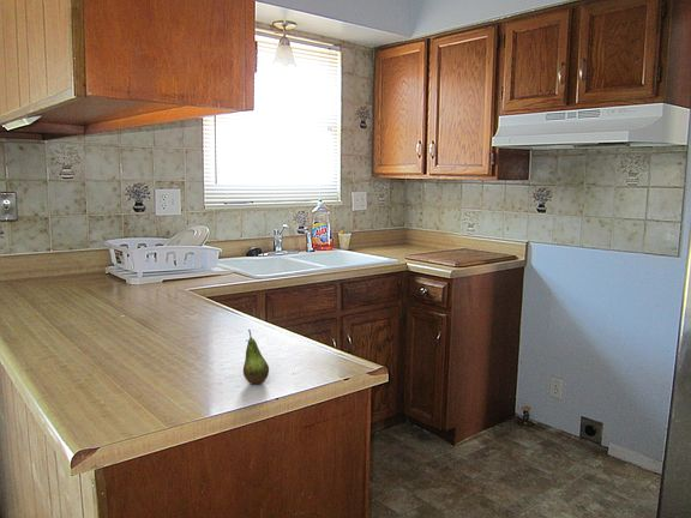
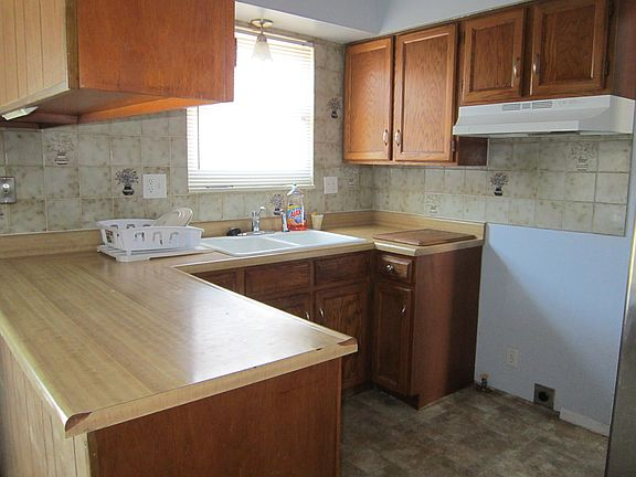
- fruit [242,329,270,385]
